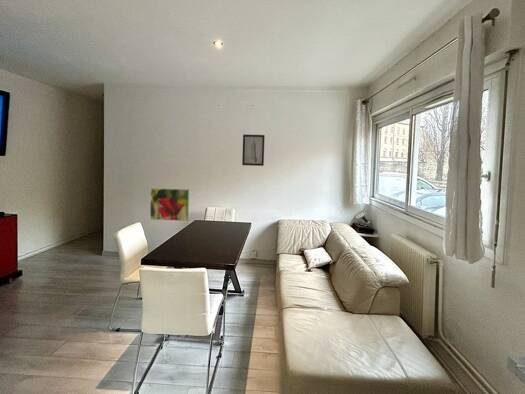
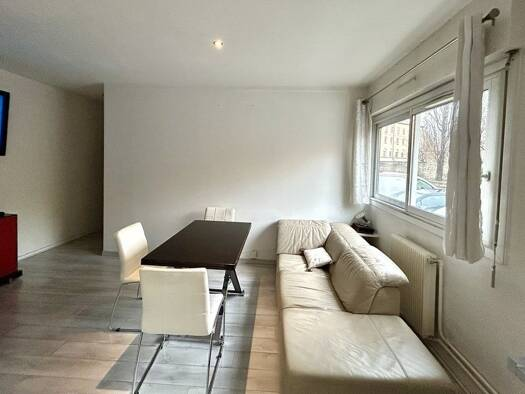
- wall art [241,134,266,167]
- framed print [149,187,190,222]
